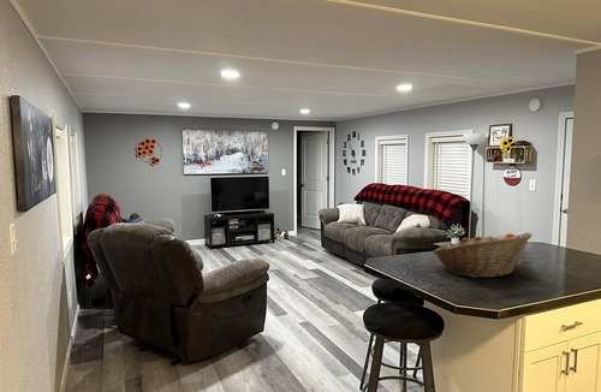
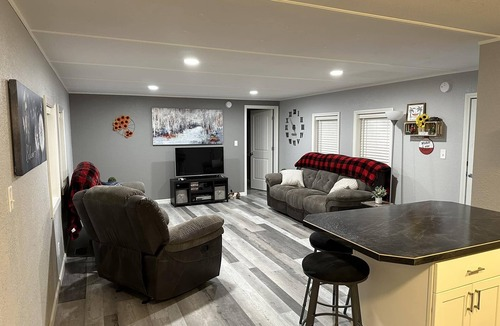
- fruit basket [432,231,534,279]
